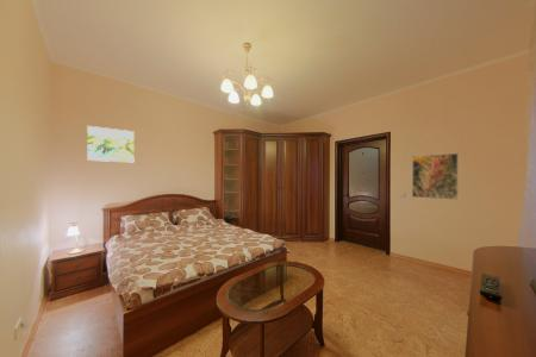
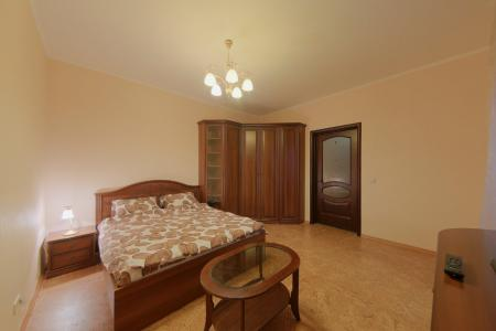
- wall art [86,125,136,163]
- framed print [411,152,460,201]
